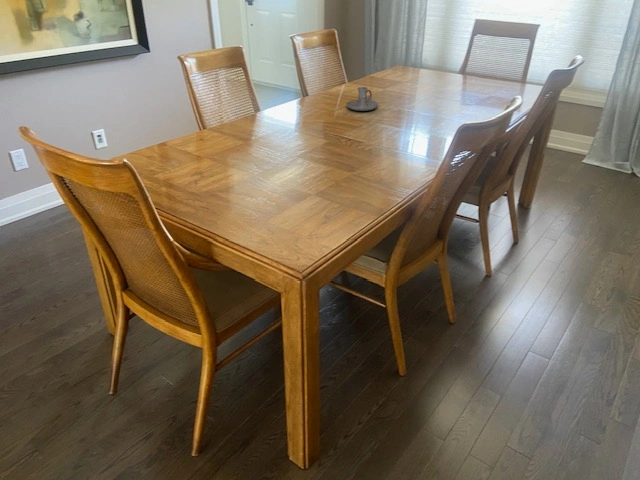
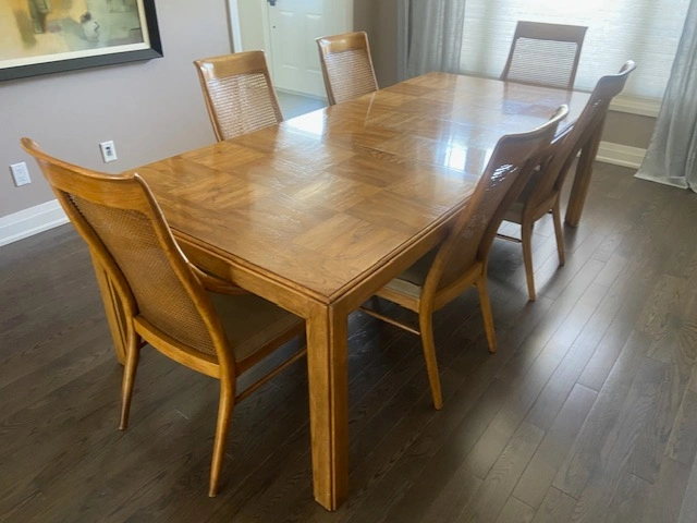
- candle holder [346,86,379,112]
